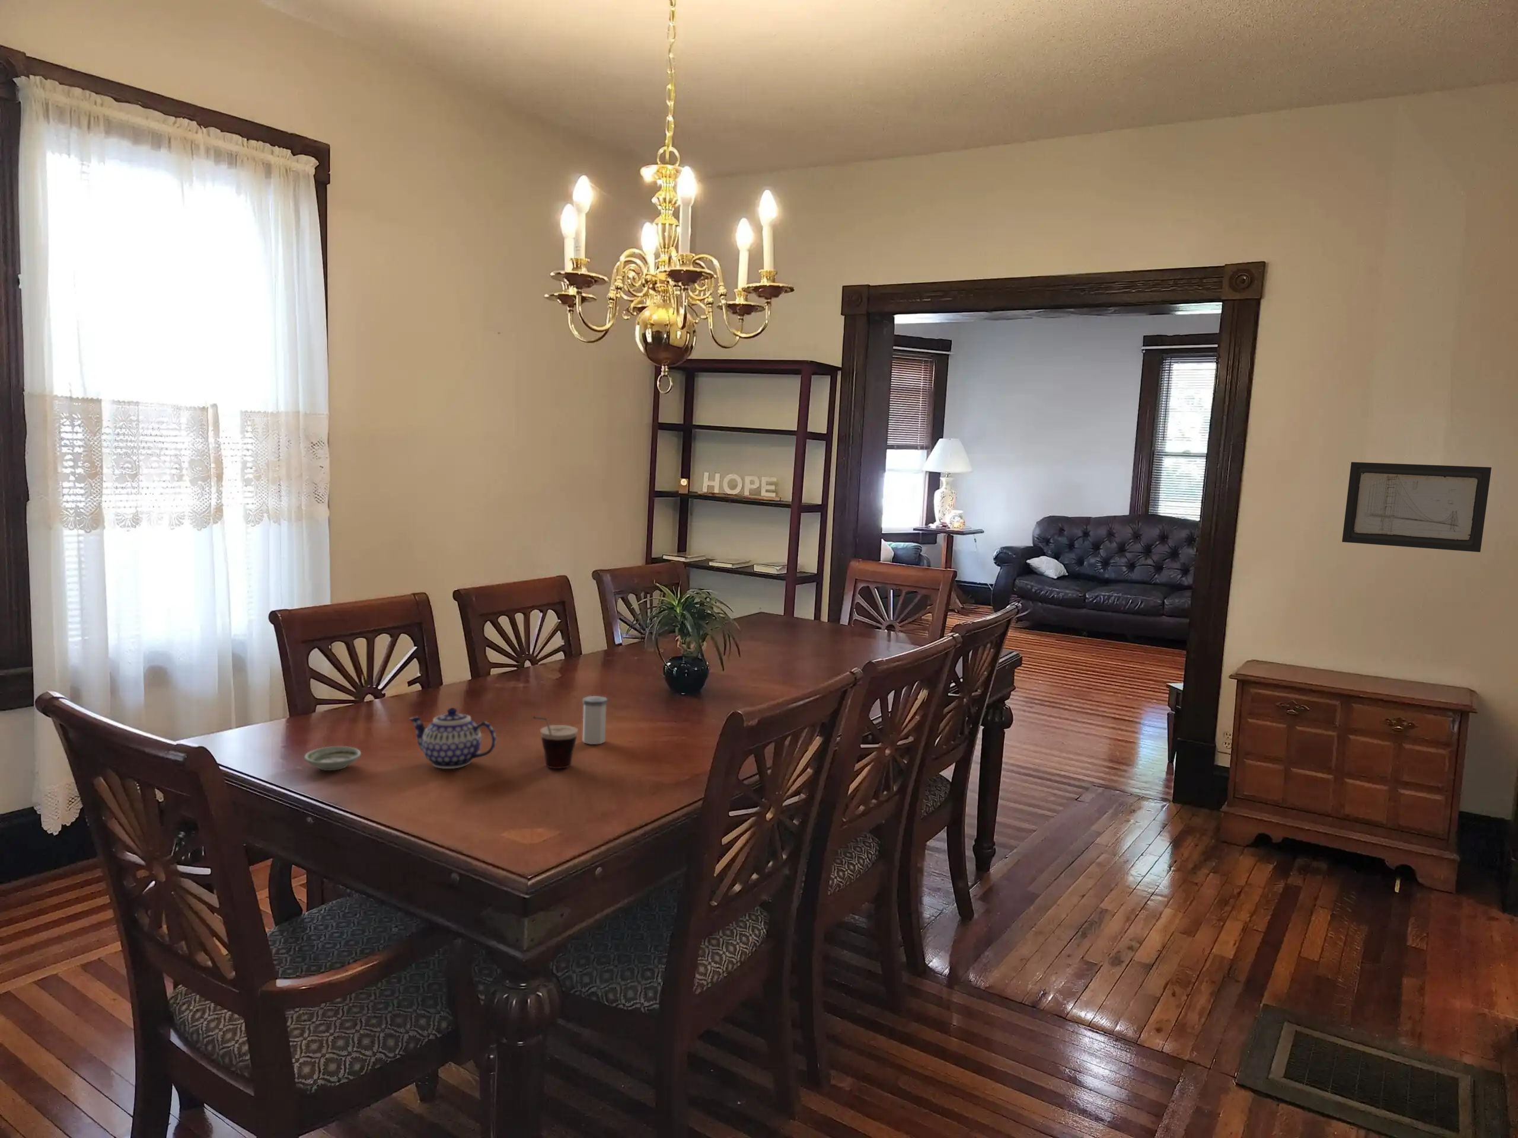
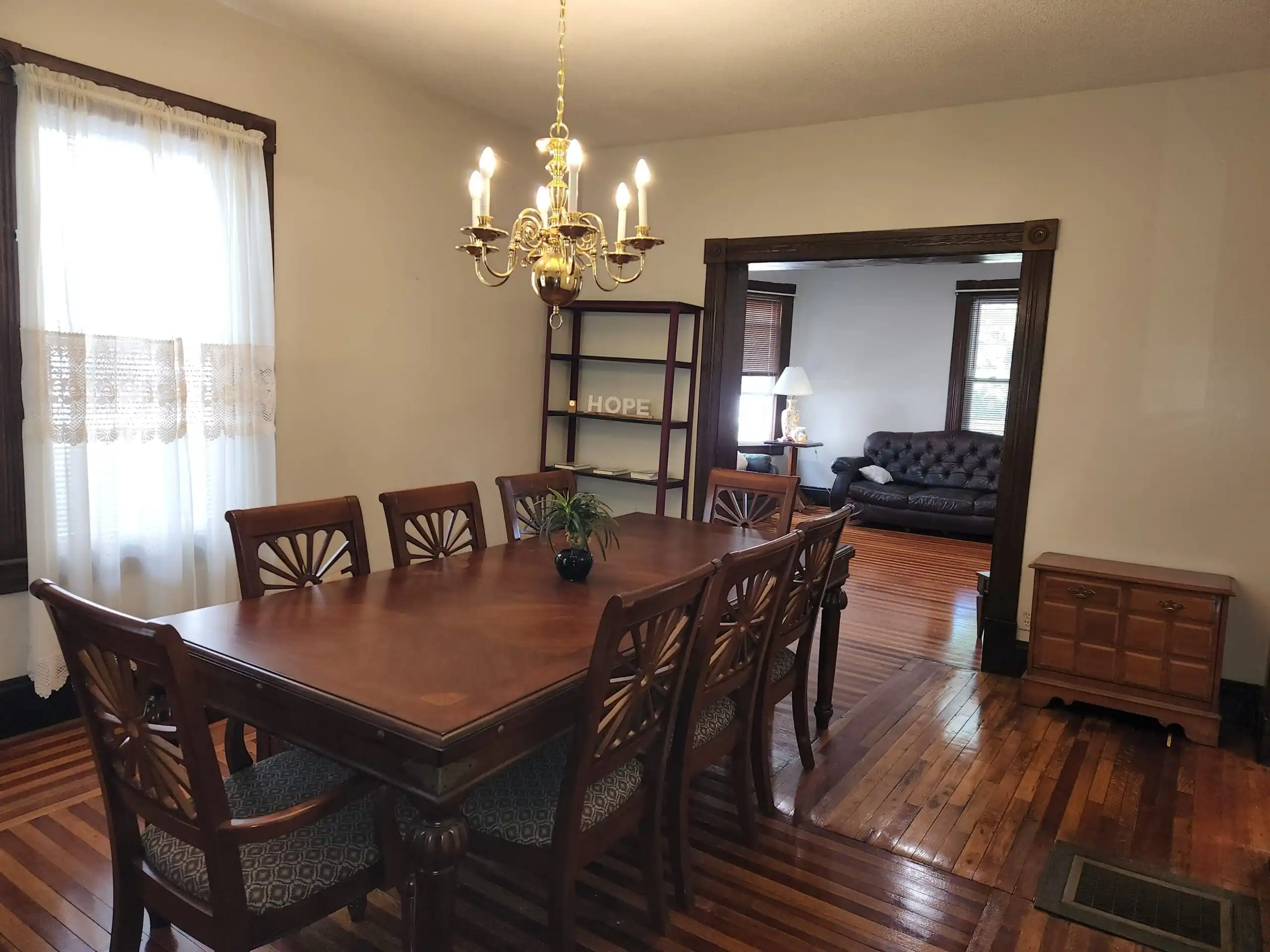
- saucer [304,746,362,771]
- teapot [408,708,497,770]
- cup [532,716,579,770]
- salt shaker [582,696,608,745]
- wall art [1341,461,1492,552]
